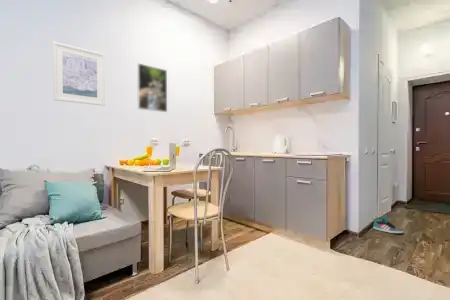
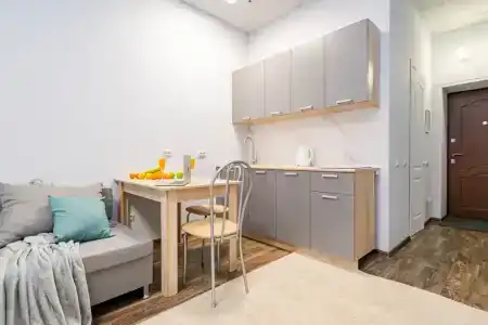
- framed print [136,62,168,113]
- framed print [52,40,106,107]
- sneaker [372,214,405,235]
